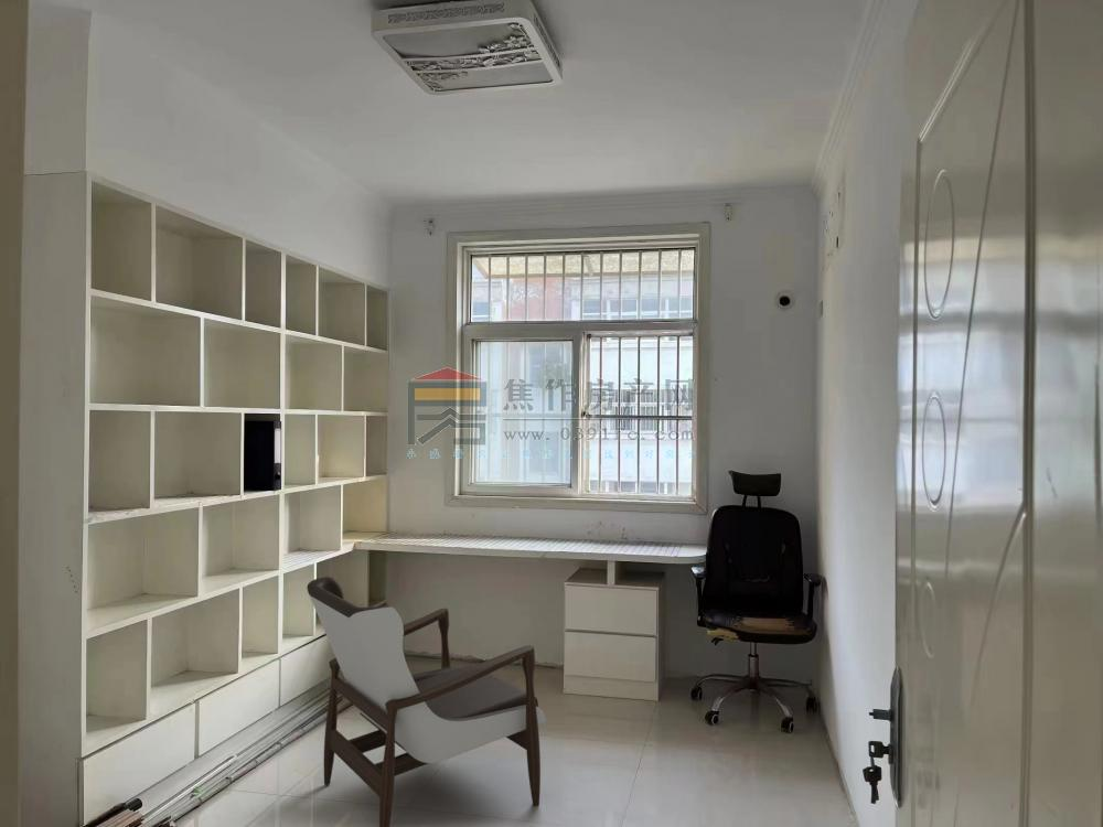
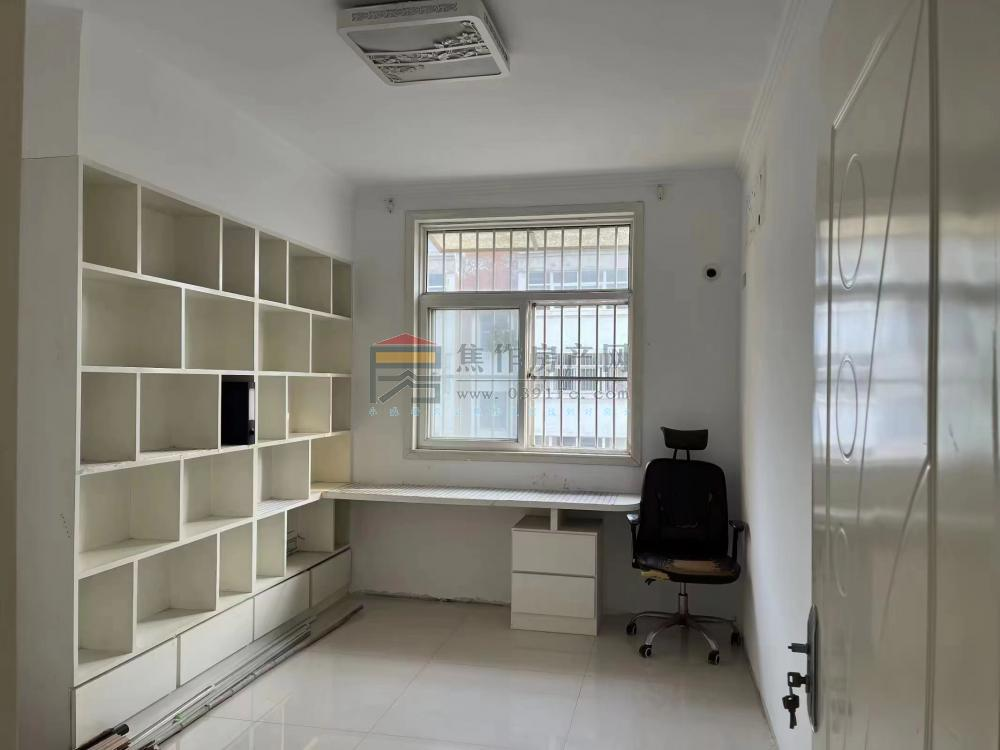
- armchair [306,576,547,827]
